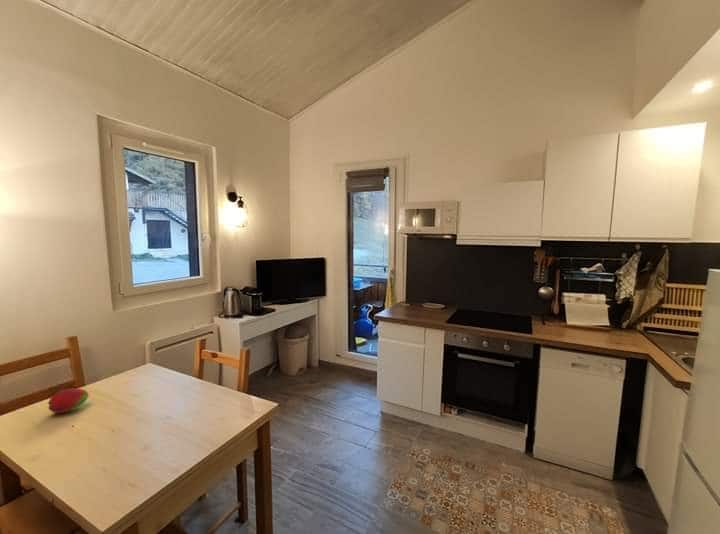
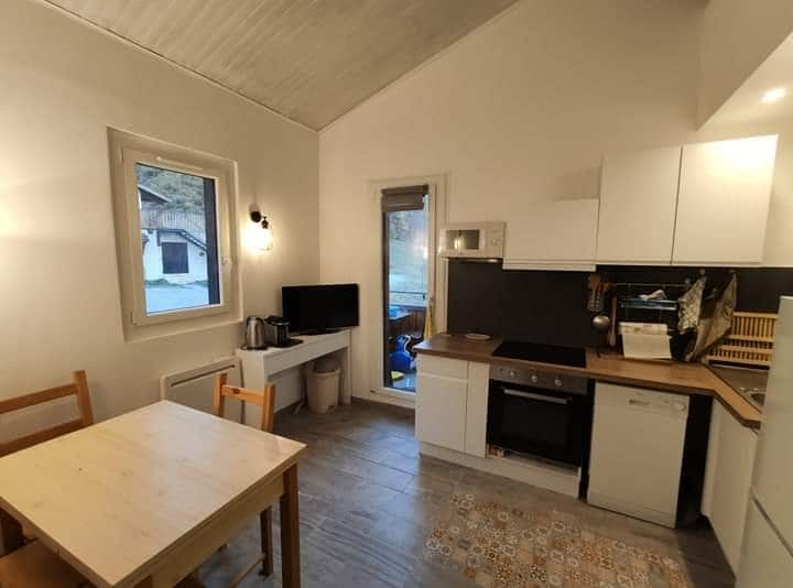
- fruit [47,387,90,414]
